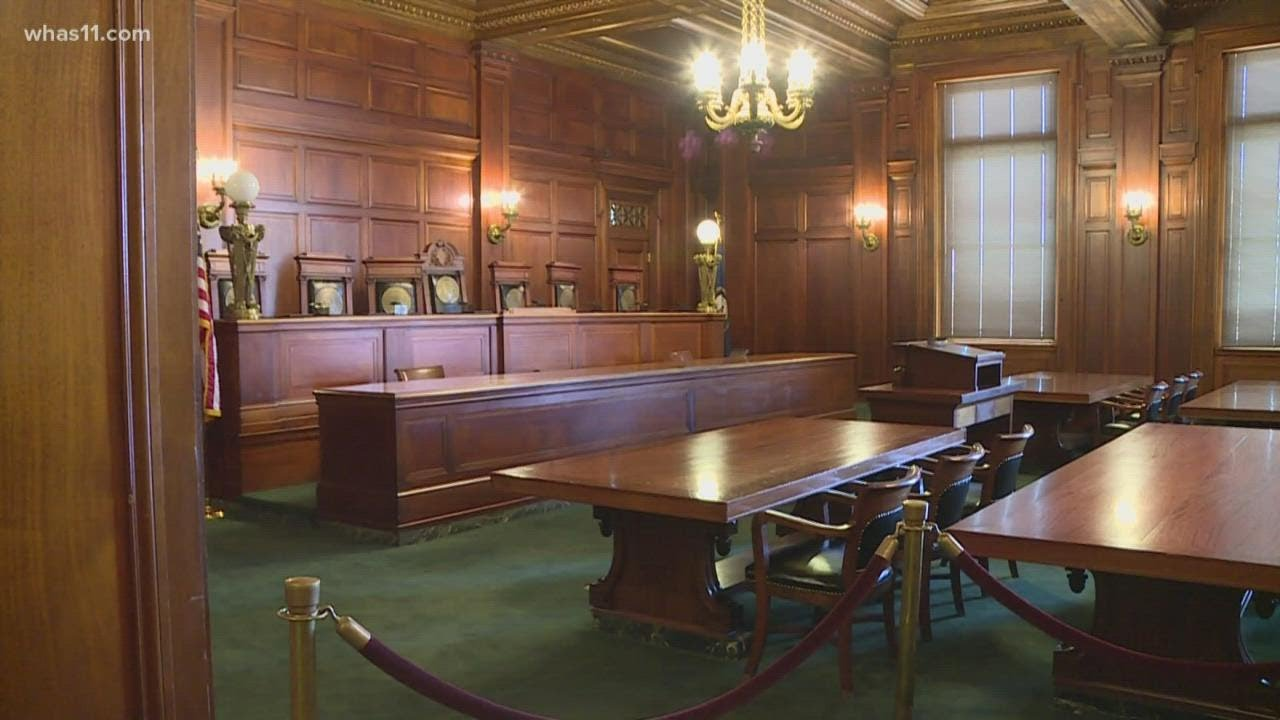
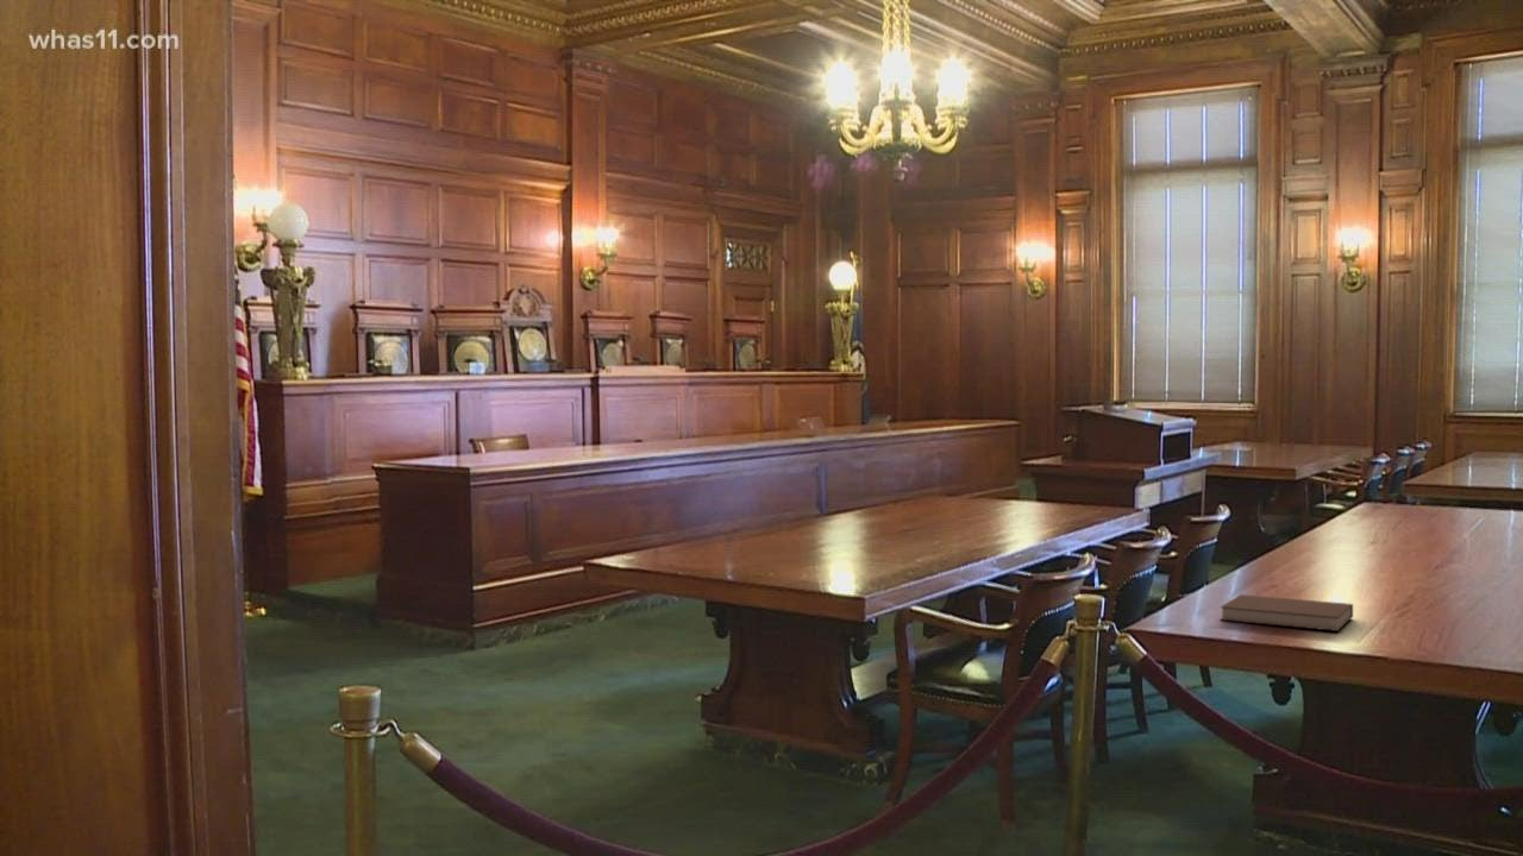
+ notebook [1220,593,1354,632]
